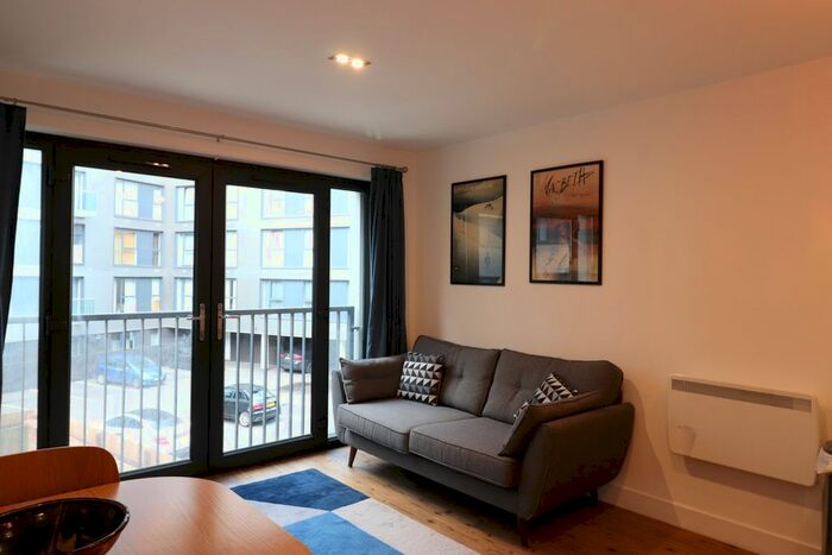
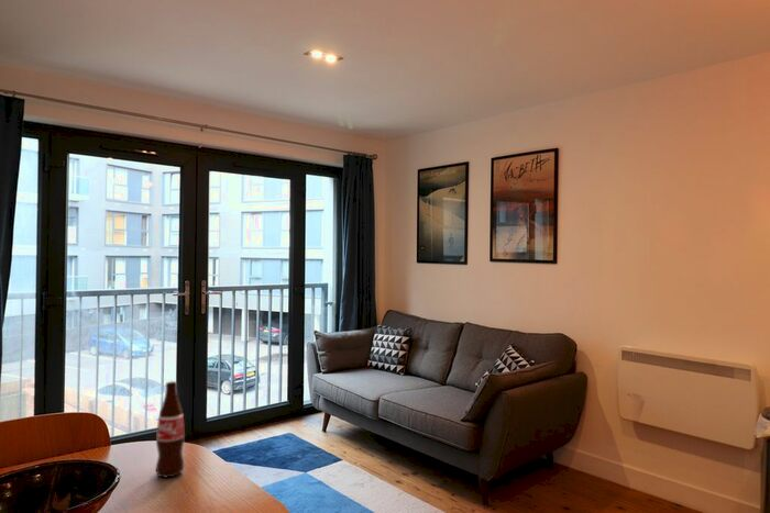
+ bottle [154,380,186,478]
